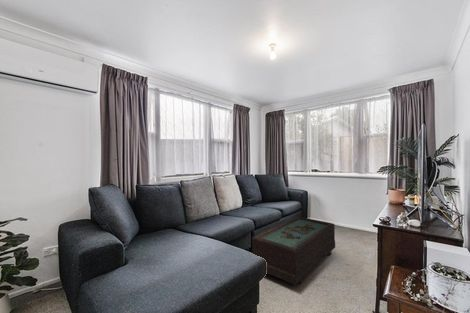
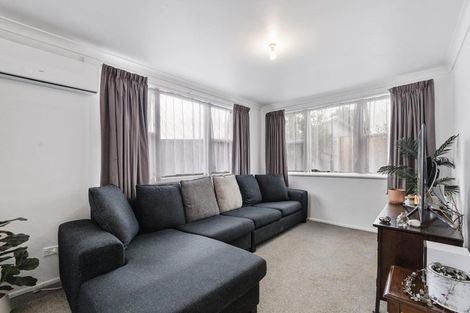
- coffee table [251,216,336,286]
